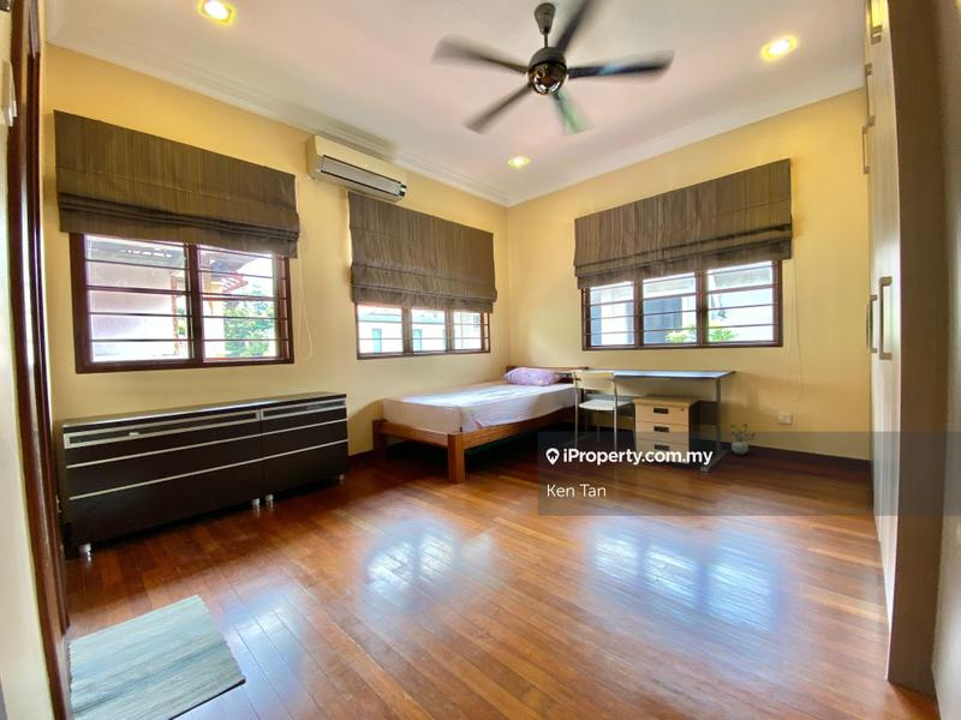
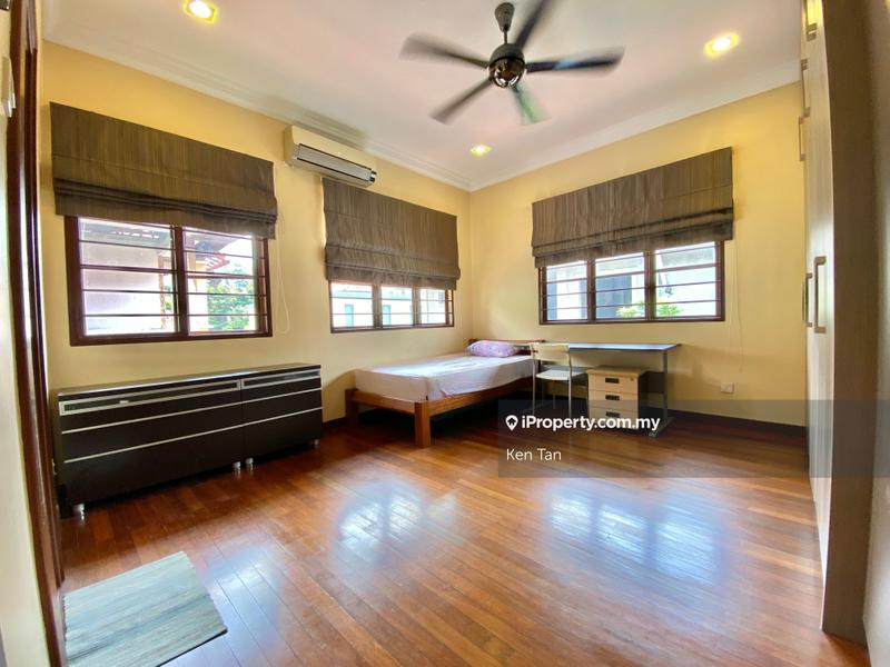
- potted plant [729,421,757,456]
